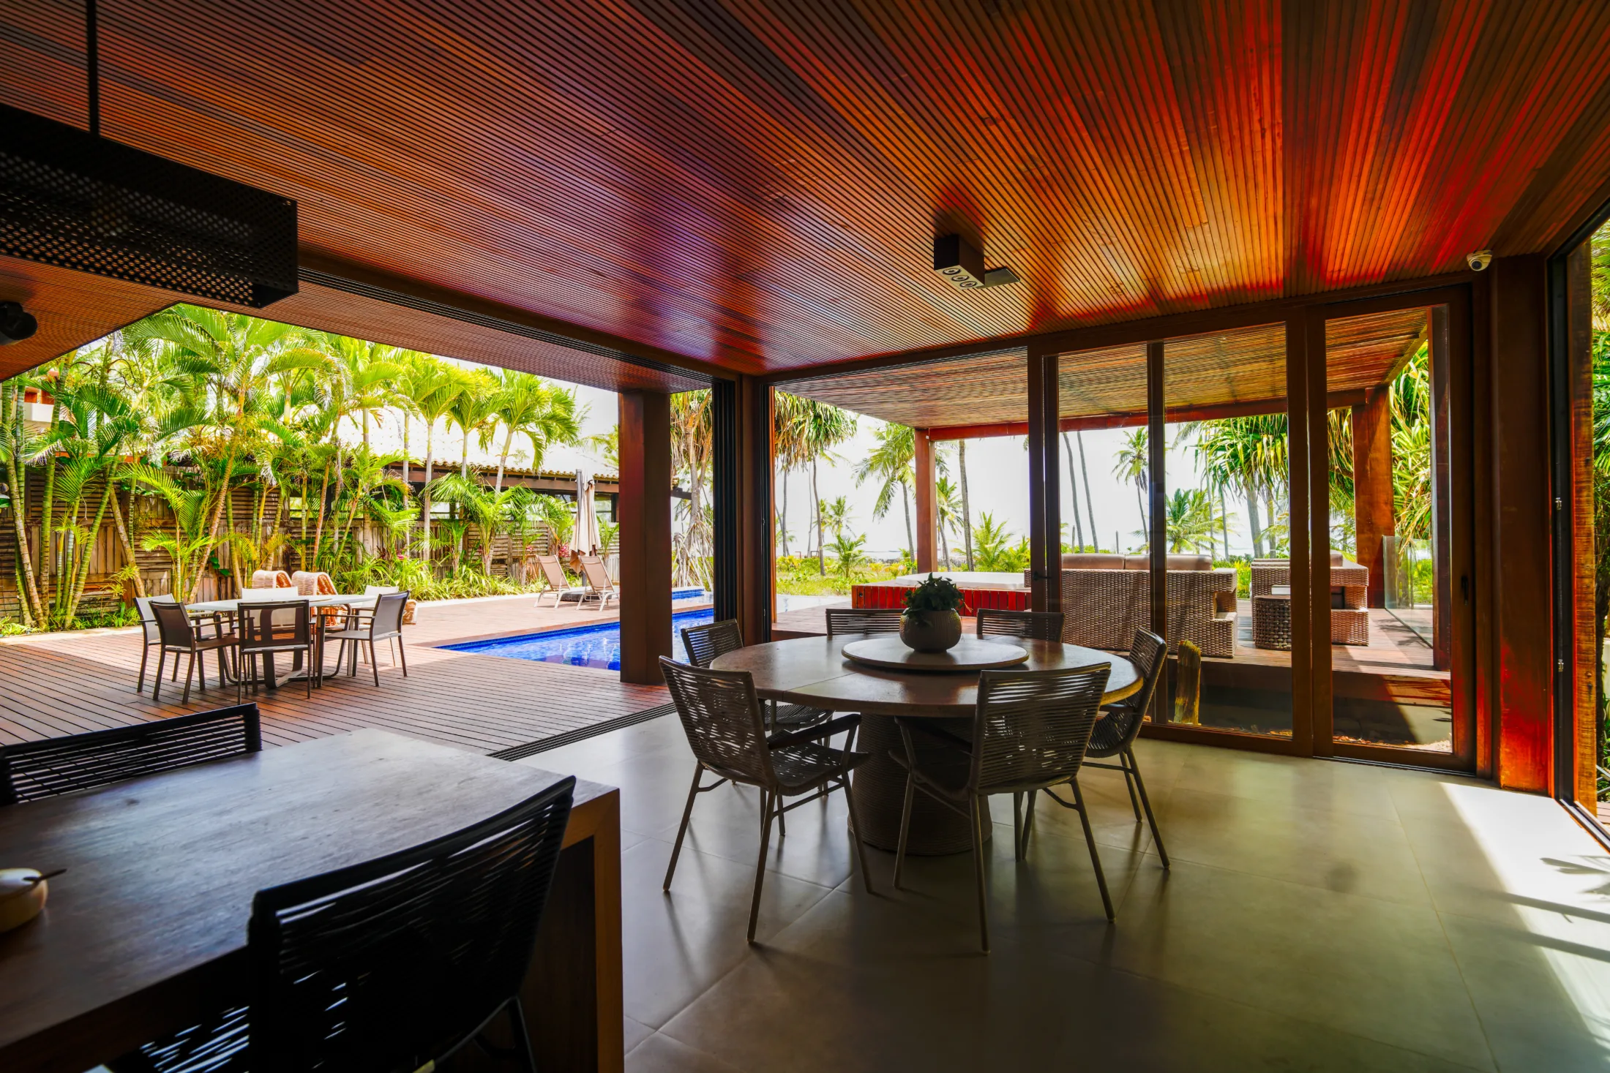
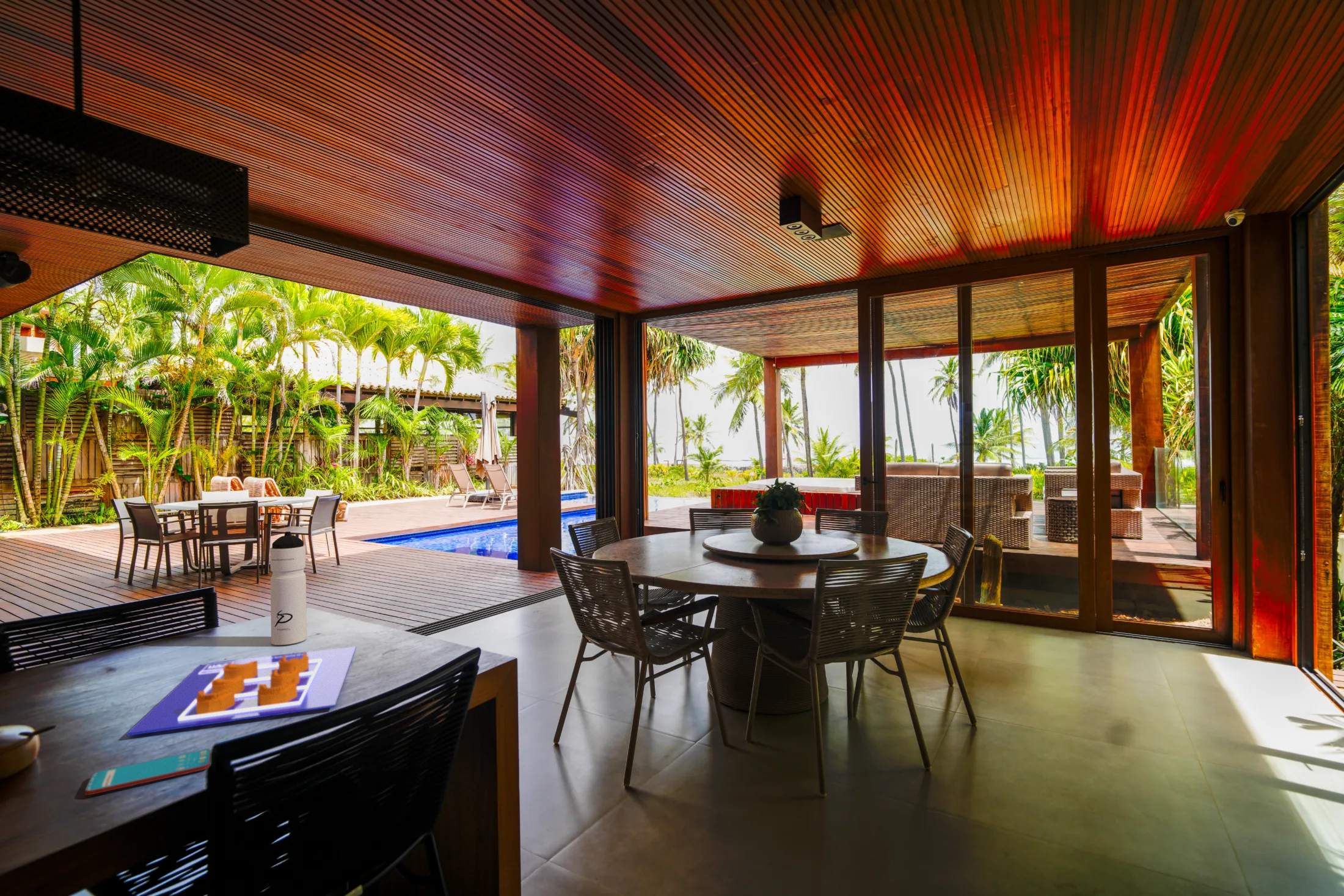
+ water bottle [269,531,307,646]
+ smartphone [84,748,211,796]
+ poster [126,646,357,737]
